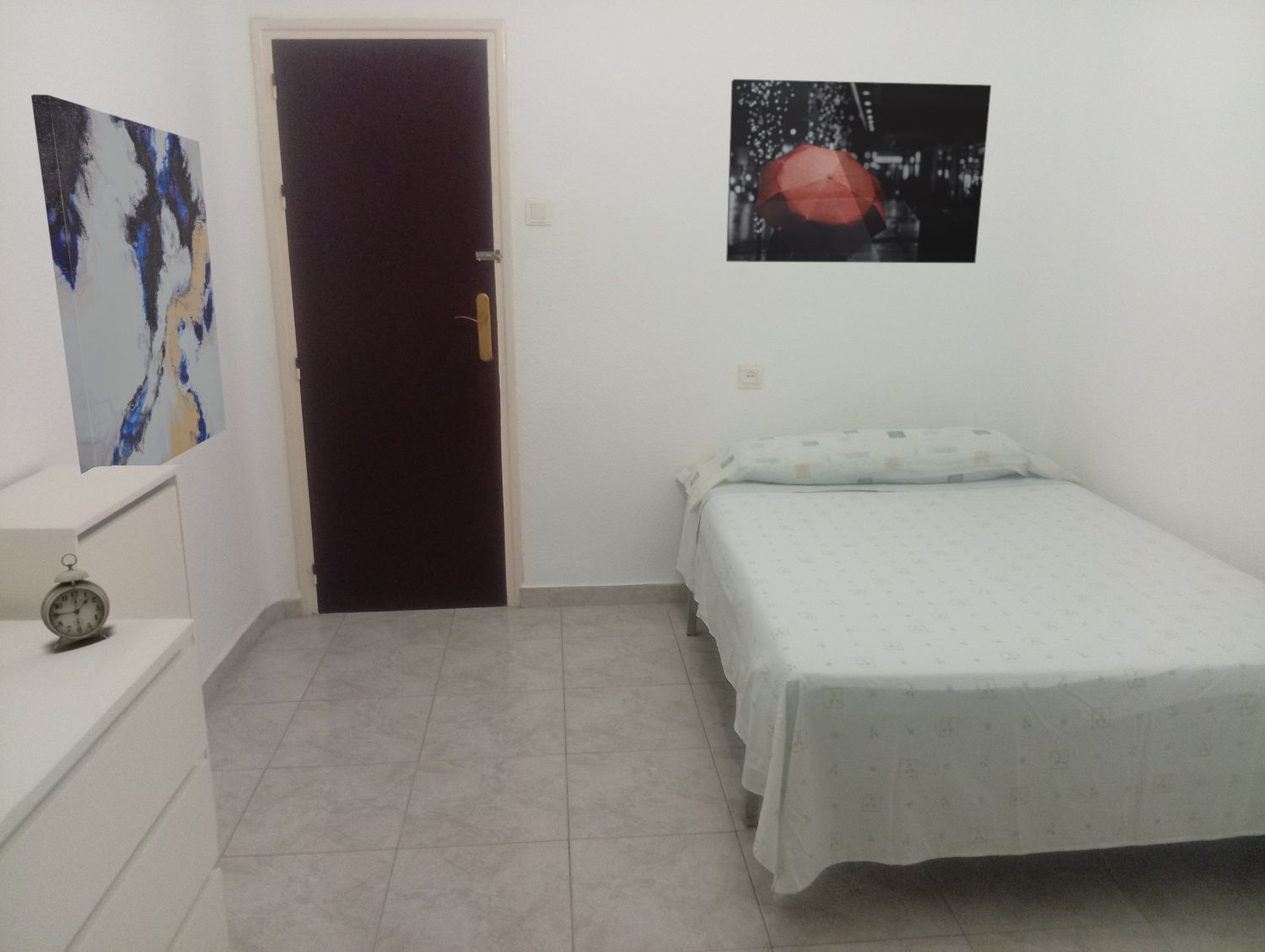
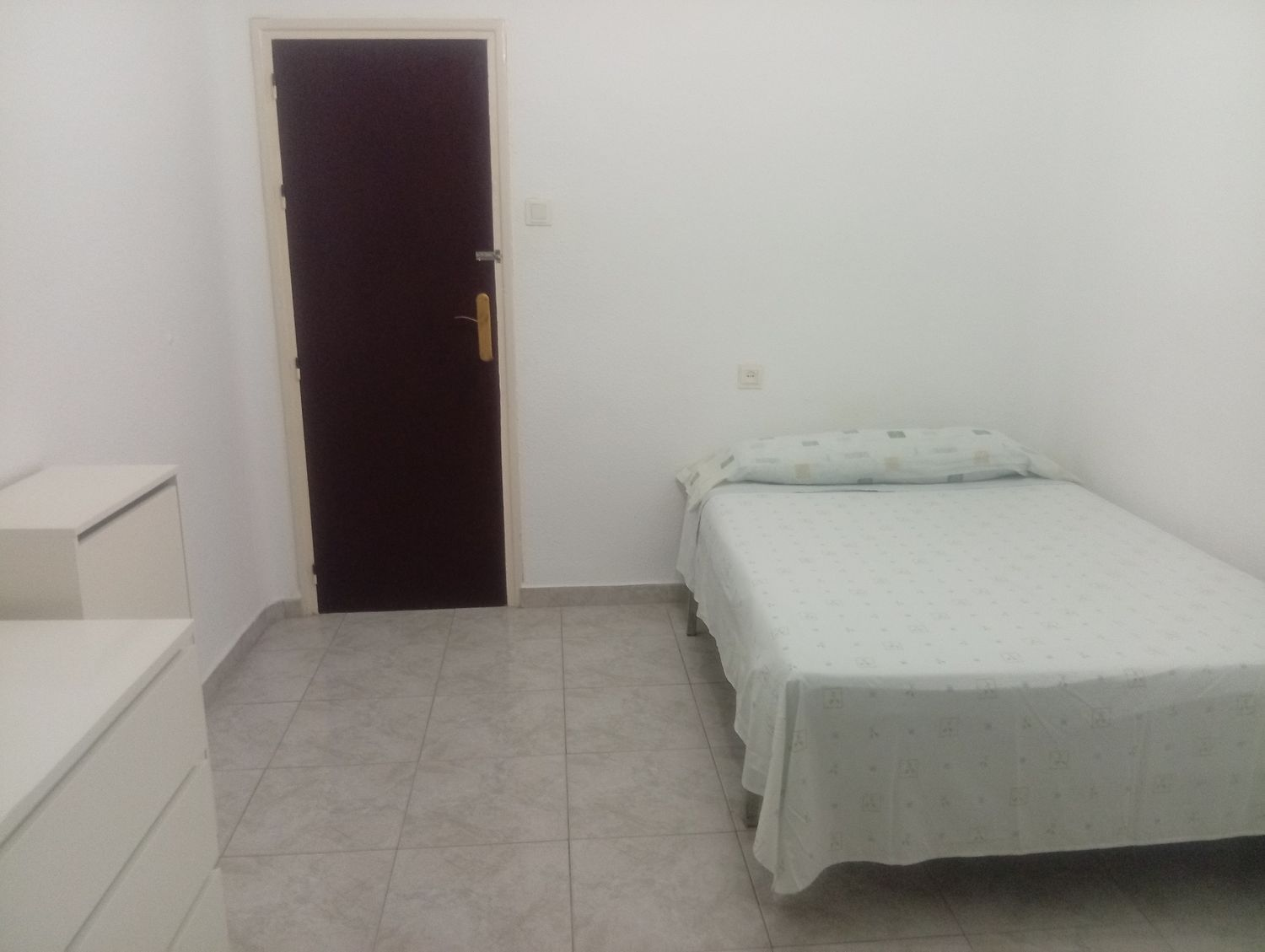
- wall art [725,78,992,264]
- wall art [30,94,227,475]
- alarm clock [40,552,110,650]
